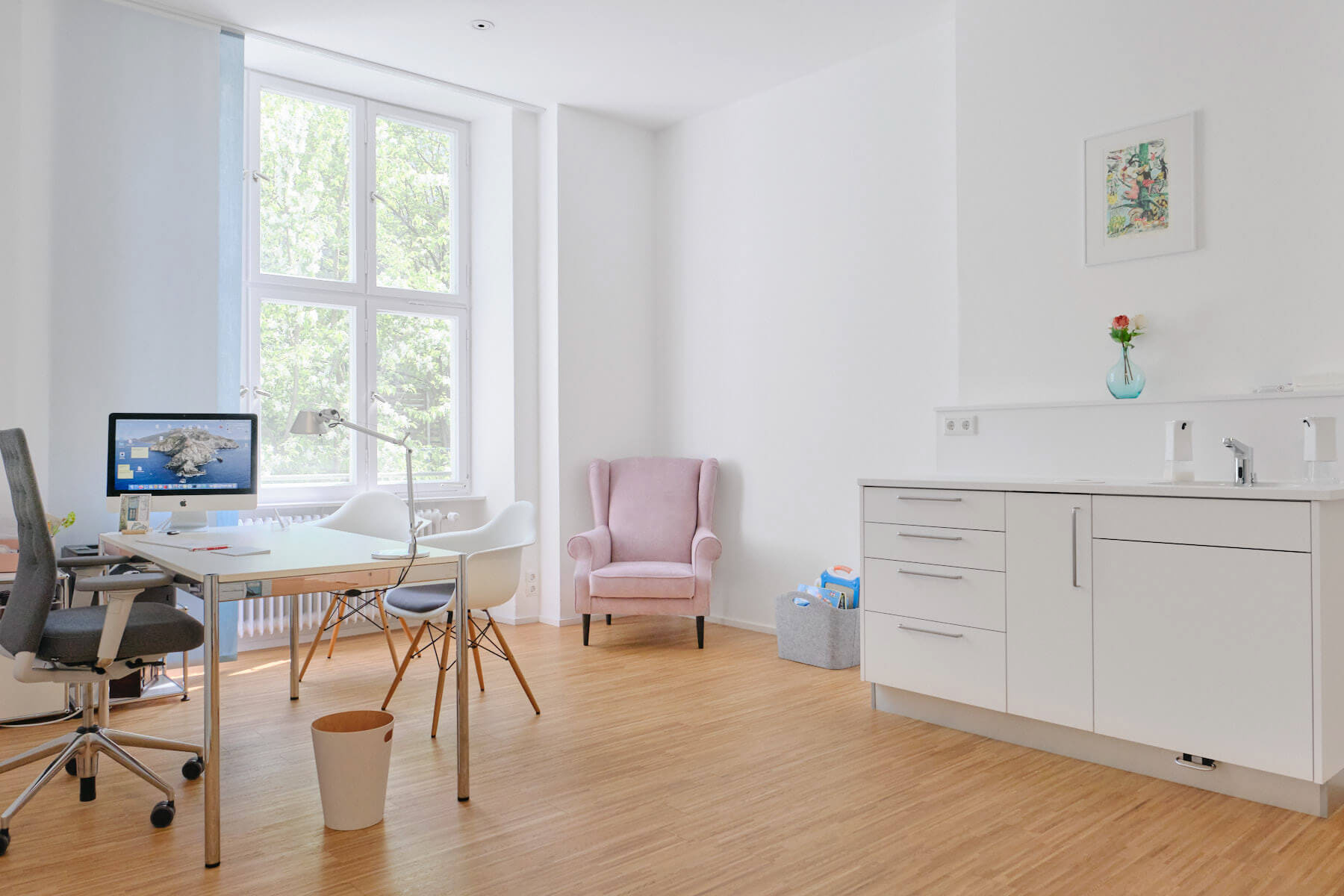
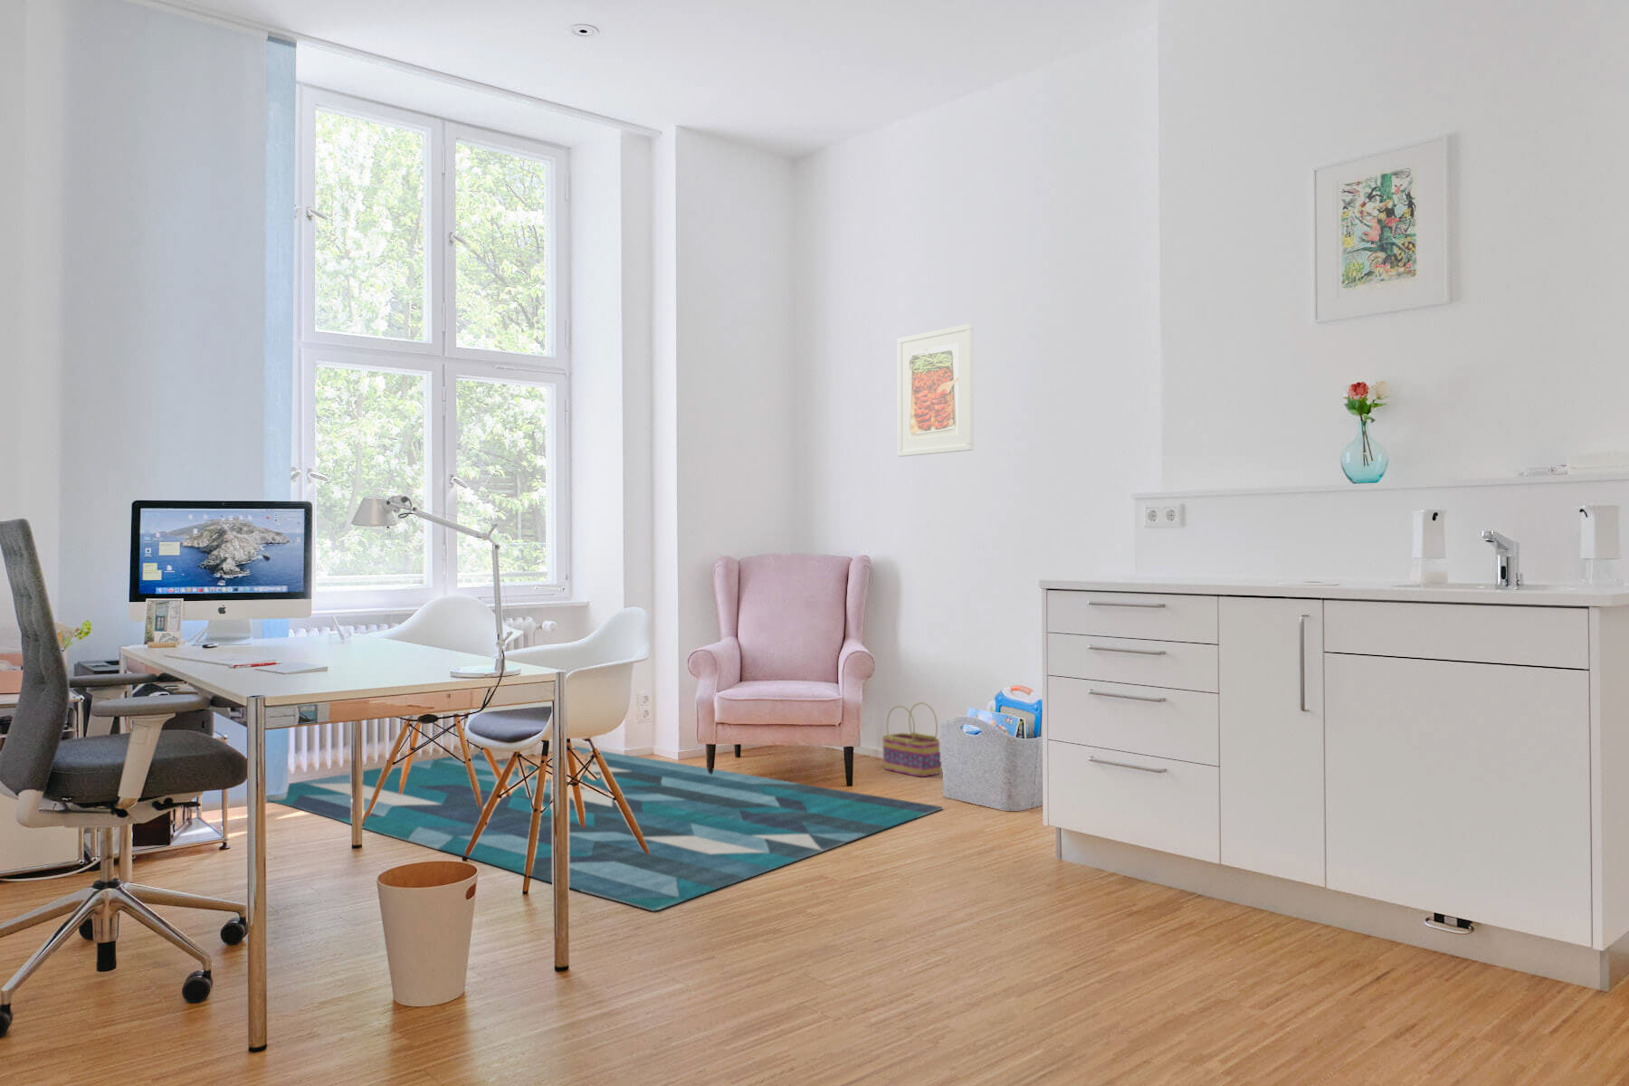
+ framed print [897,324,974,458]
+ basket [881,702,942,778]
+ rug [267,745,944,913]
